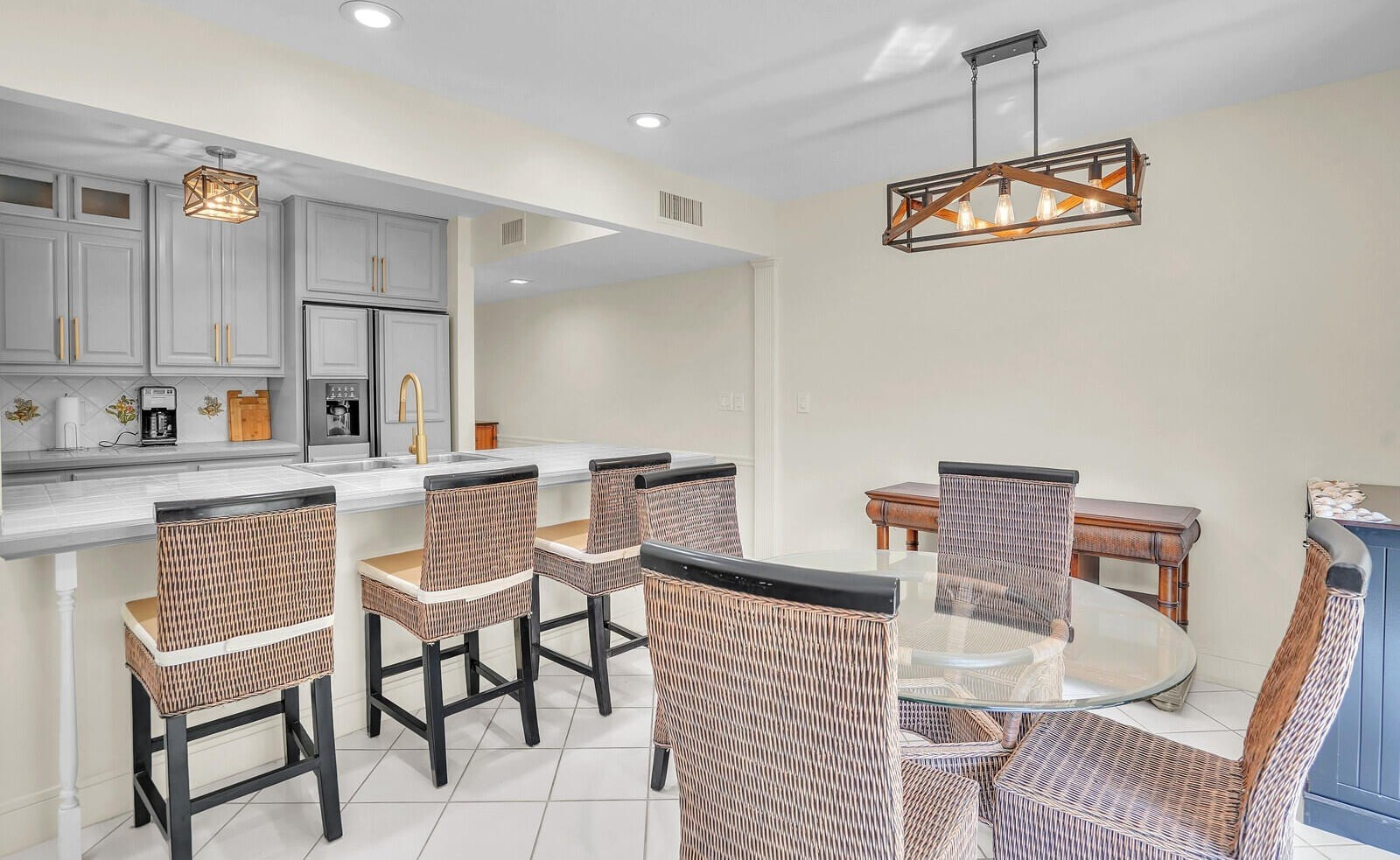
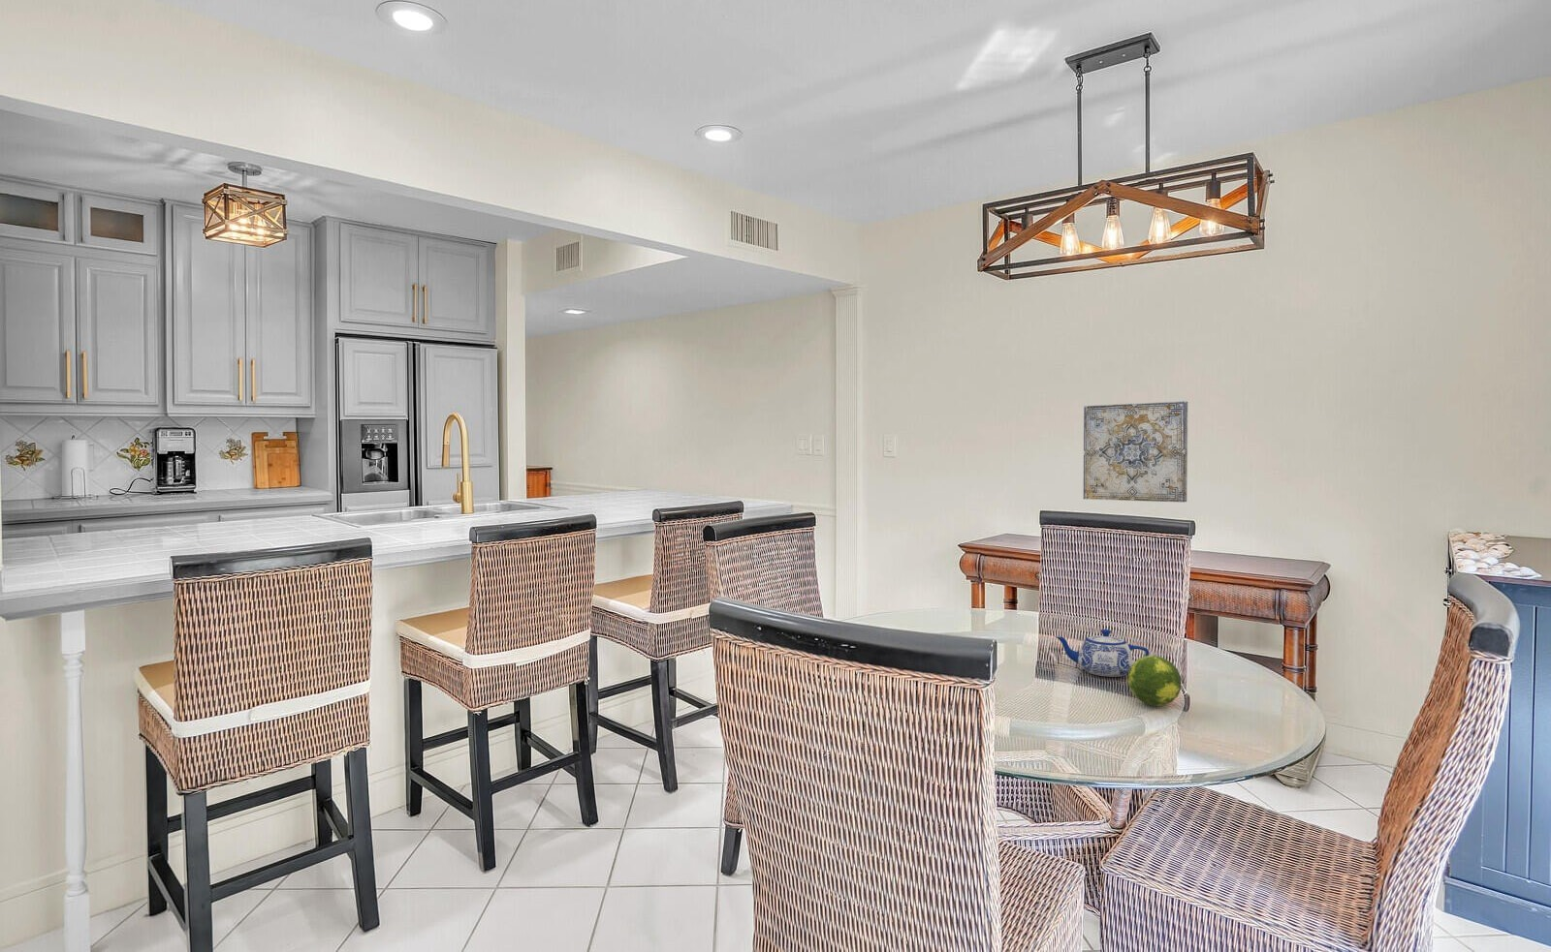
+ wall art [1082,400,1189,503]
+ teapot [1055,629,1150,677]
+ fruit [1128,654,1182,707]
